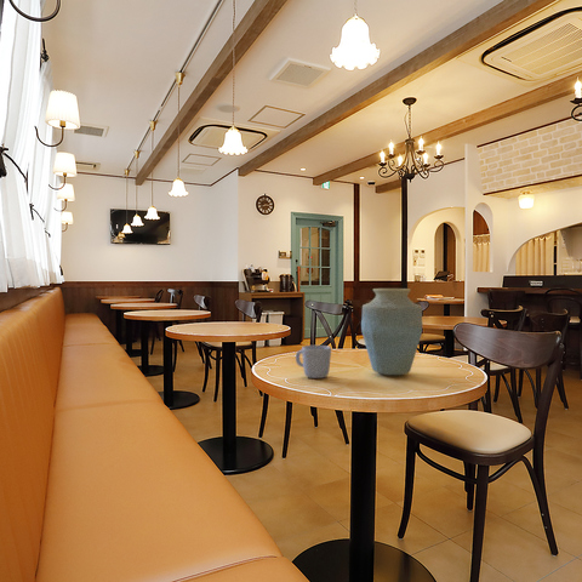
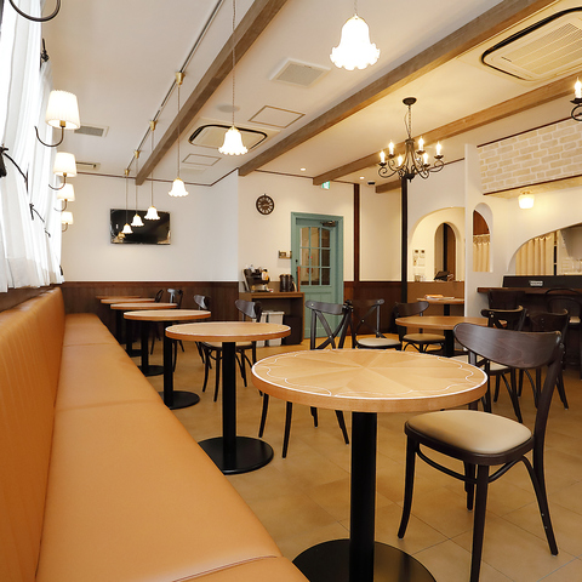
- mug [295,344,332,380]
- vase [360,287,423,377]
